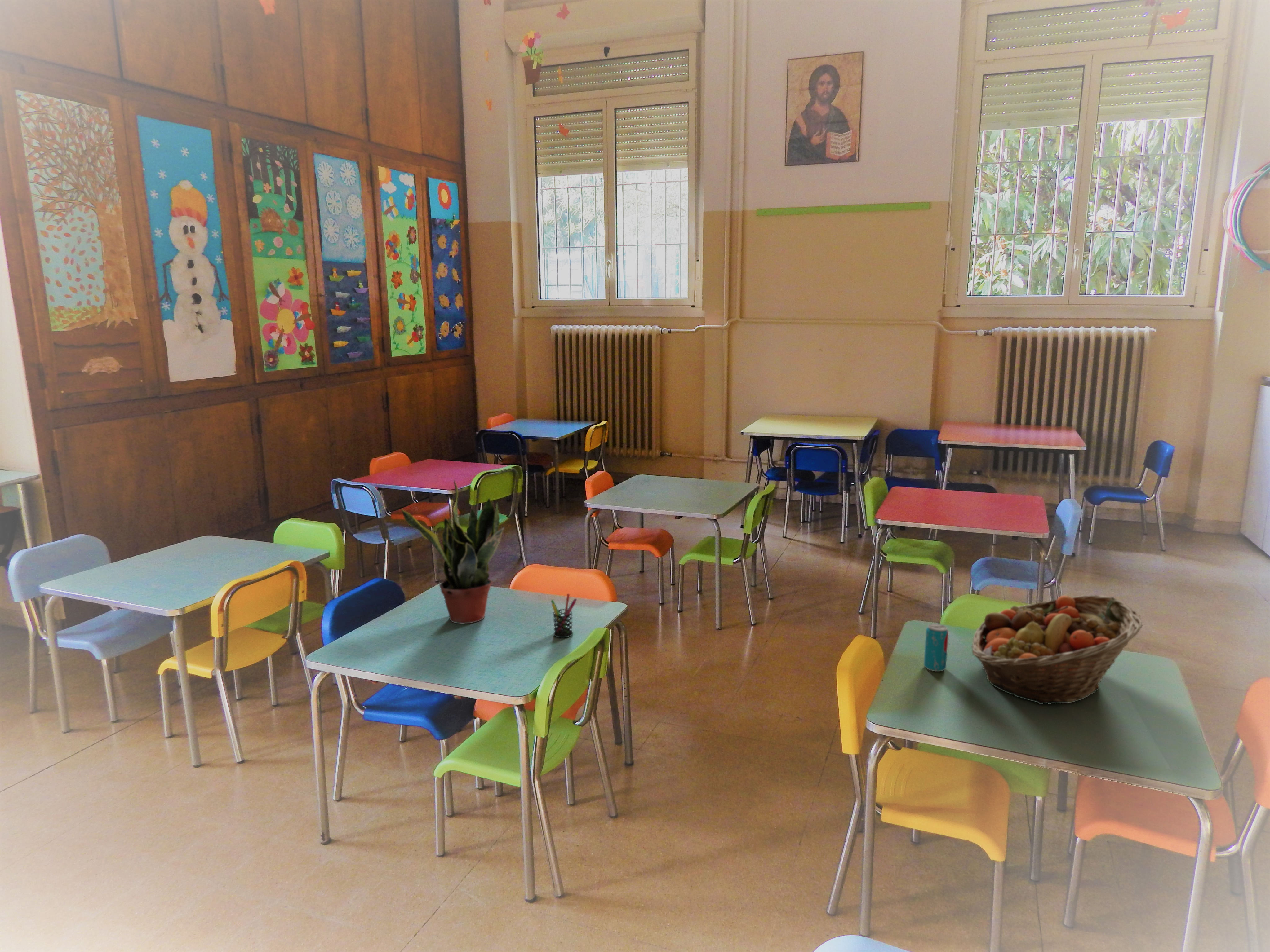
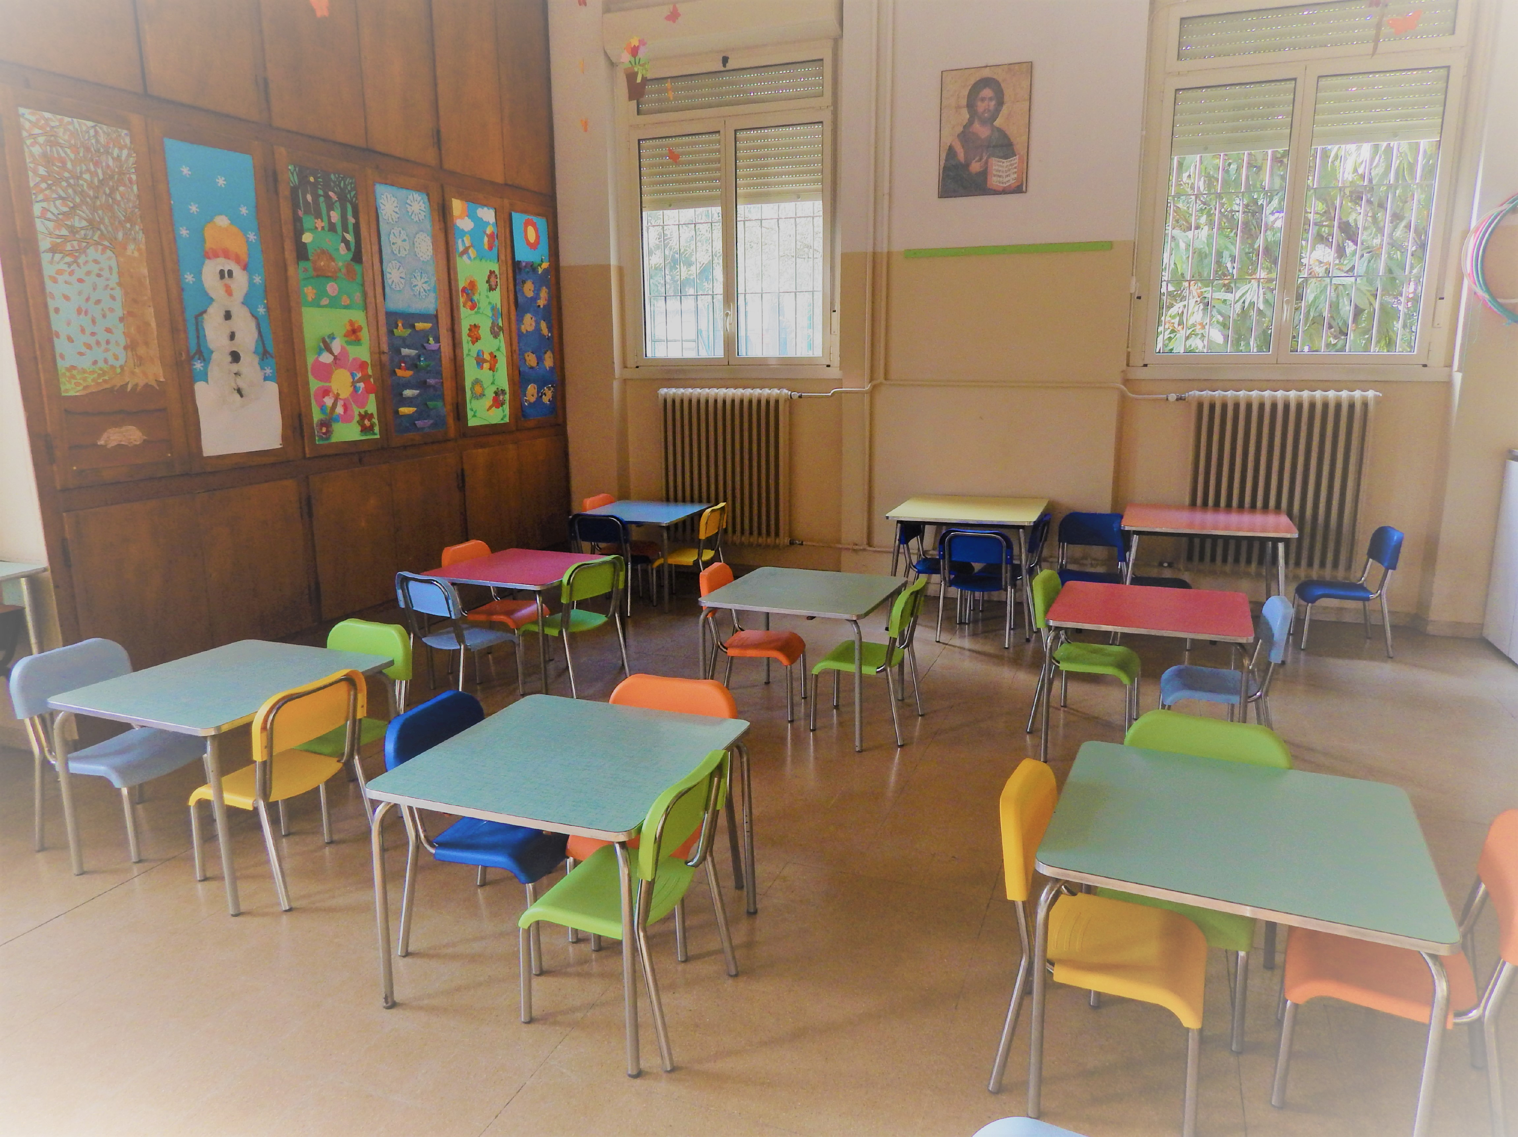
- potted plant [401,479,505,624]
- pen holder [551,593,577,638]
- fruit basket [971,595,1143,705]
- beverage can [923,624,949,672]
